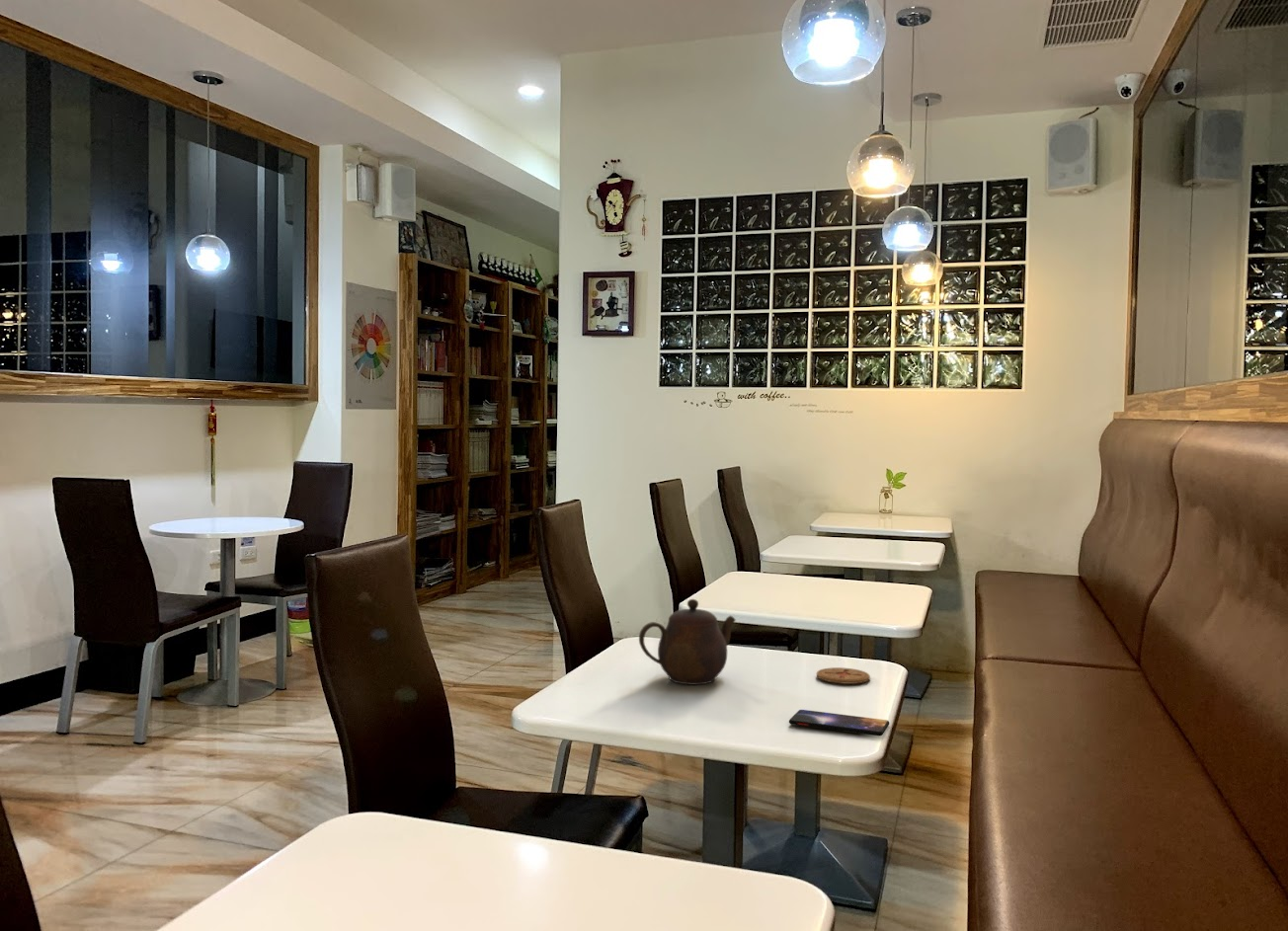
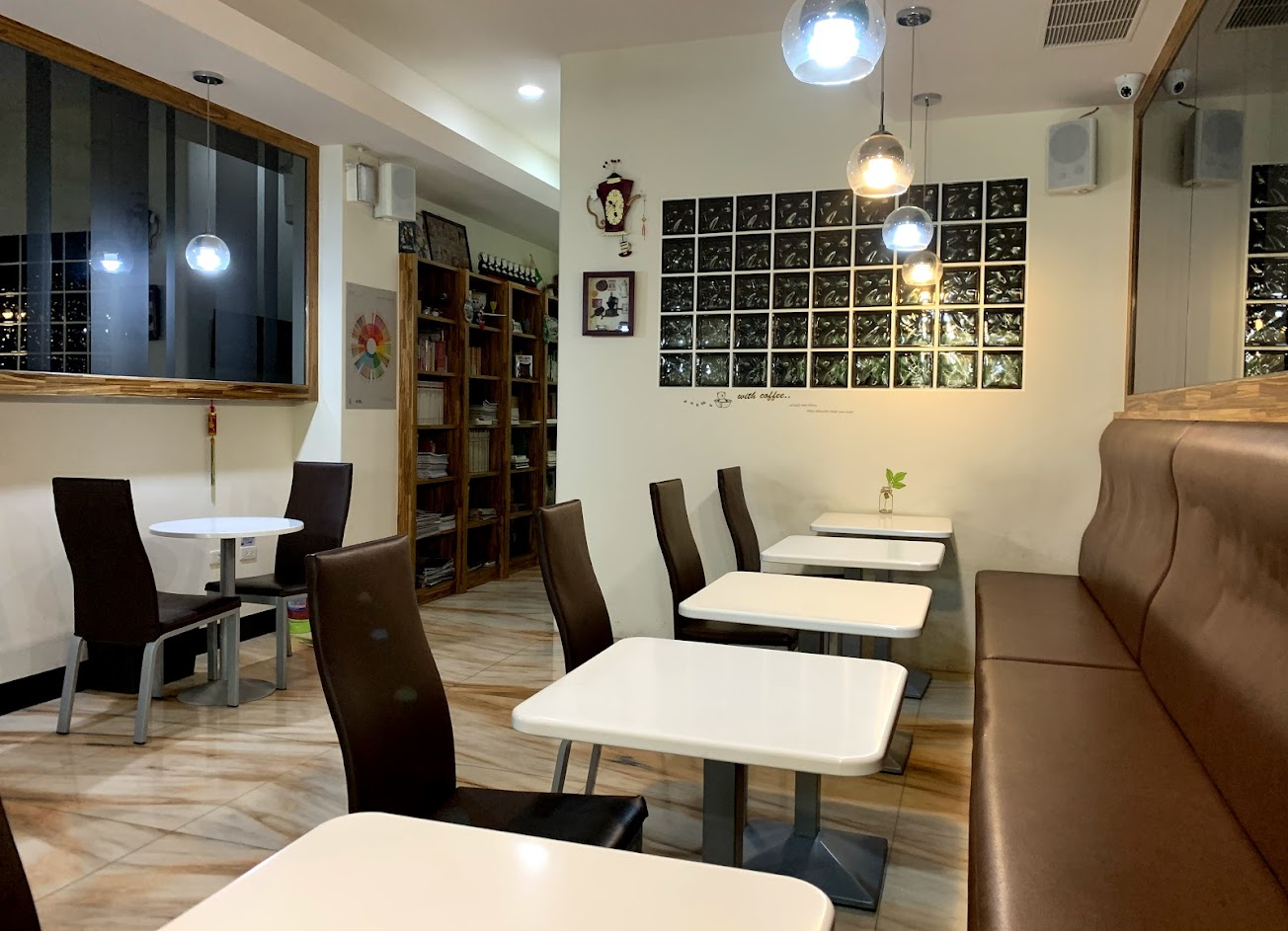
- coaster [816,666,871,685]
- teapot [638,598,737,685]
- smartphone [788,709,890,737]
